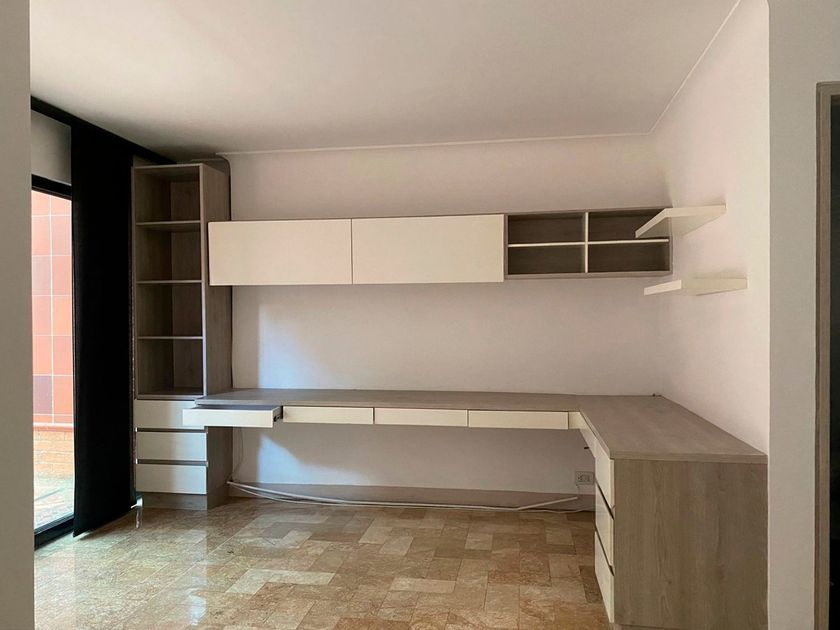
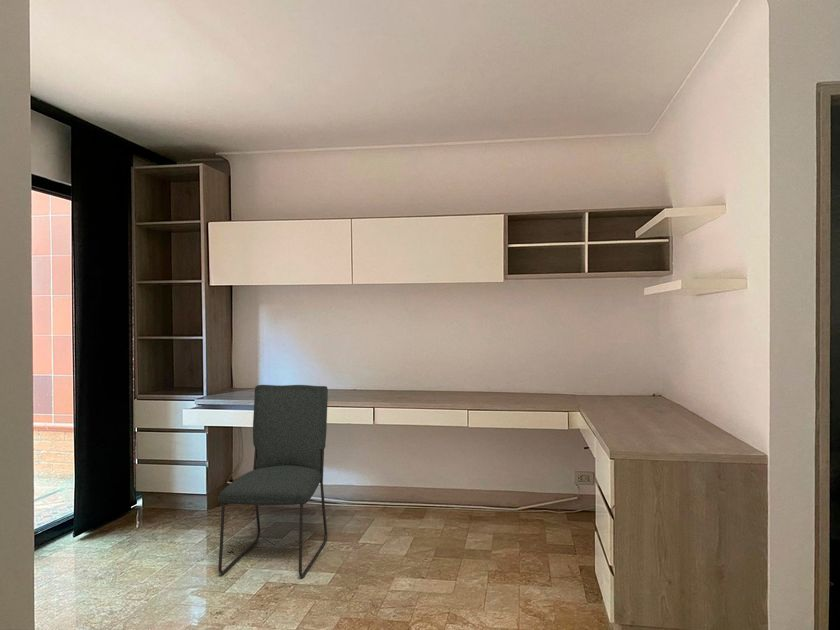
+ chair [217,384,329,579]
